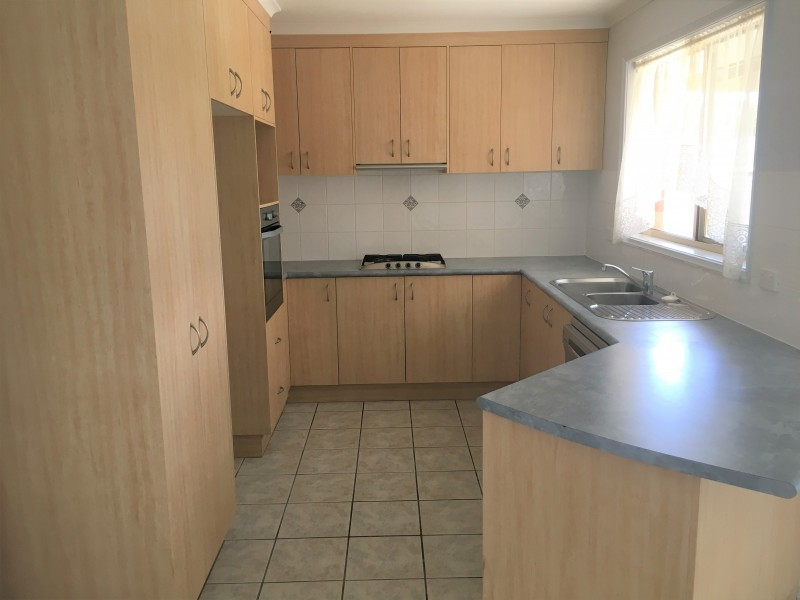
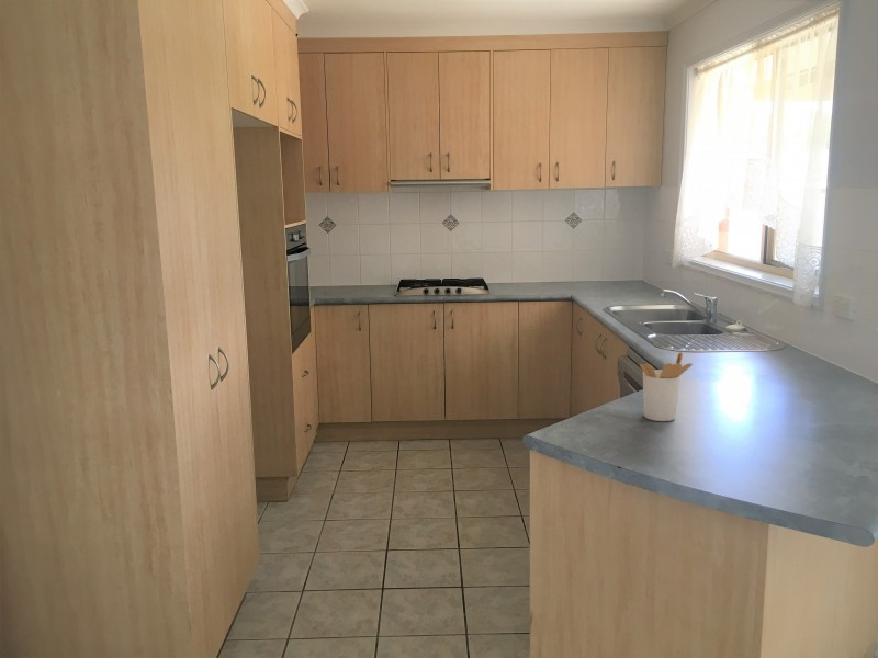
+ utensil holder [639,351,694,422]
